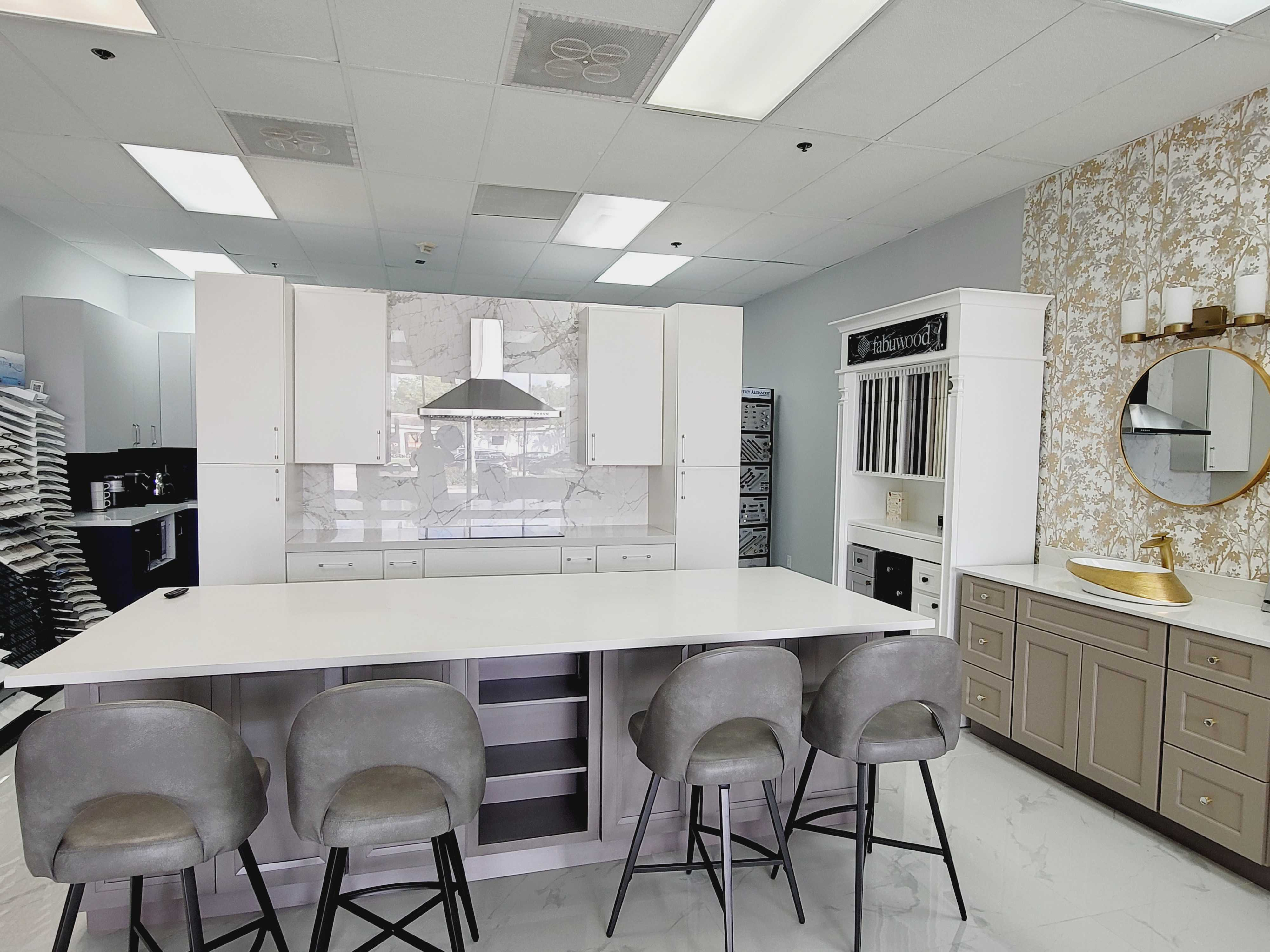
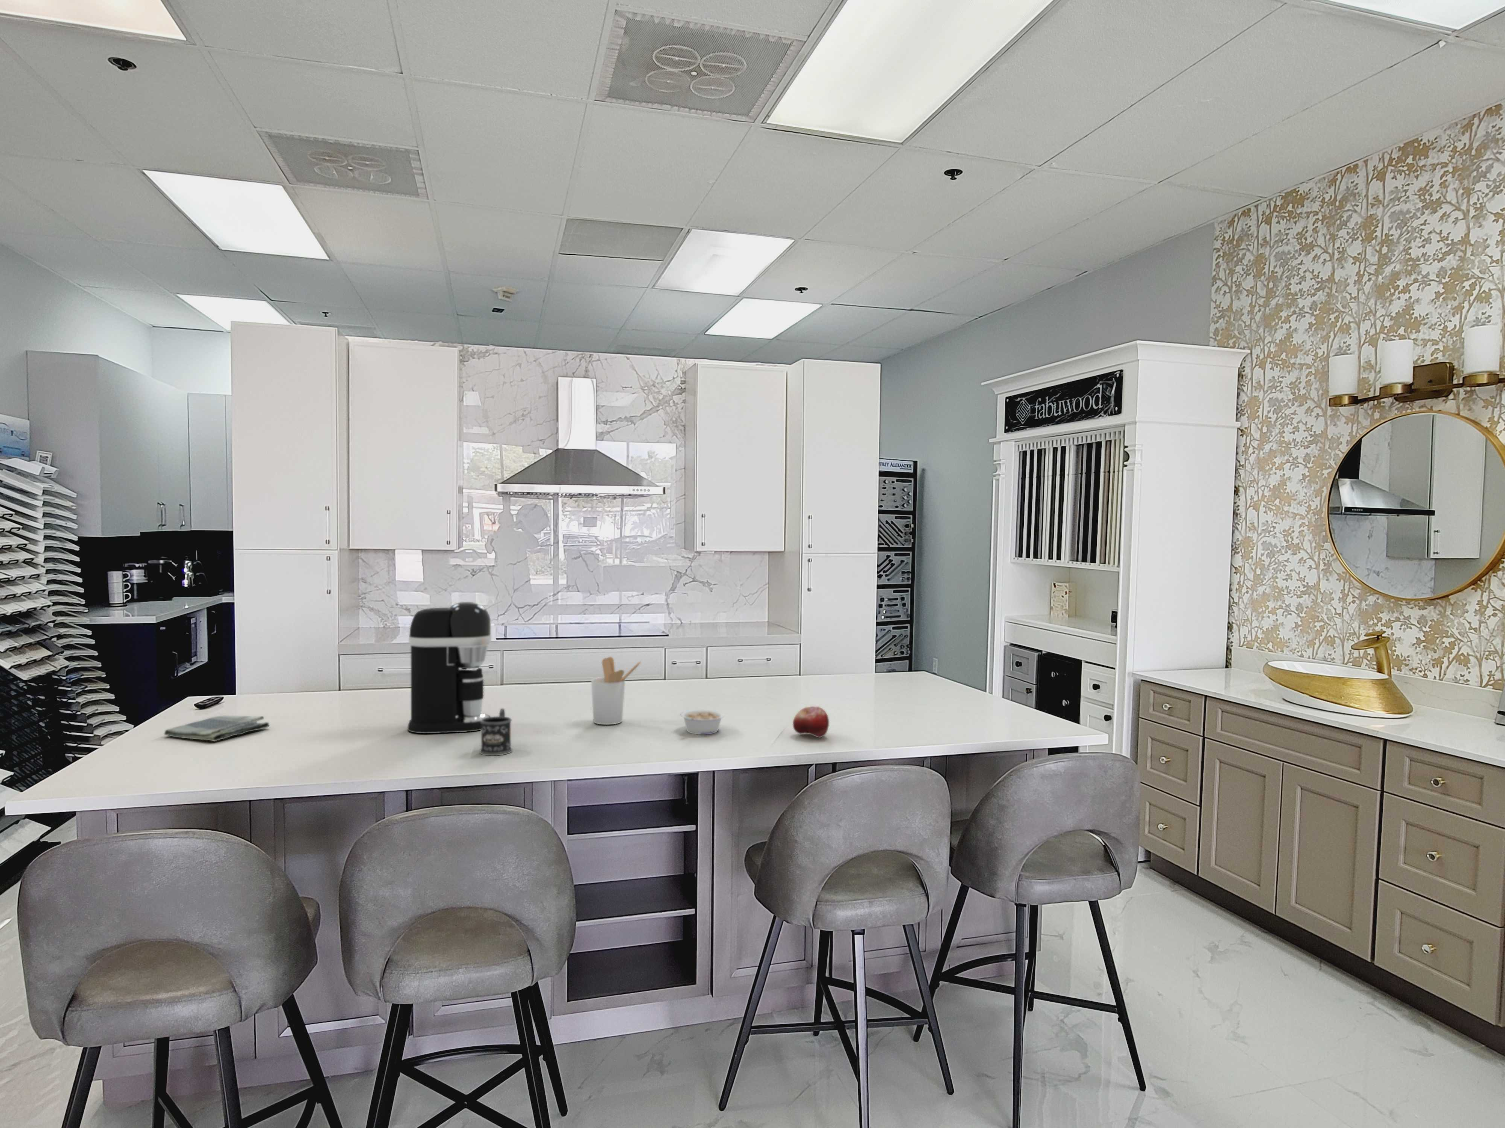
+ fruit [793,706,830,738]
+ utensil holder [590,656,641,725]
+ mug [479,709,513,756]
+ dish towel [164,714,270,742]
+ coffee maker [408,601,492,733]
+ legume [680,709,725,735]
